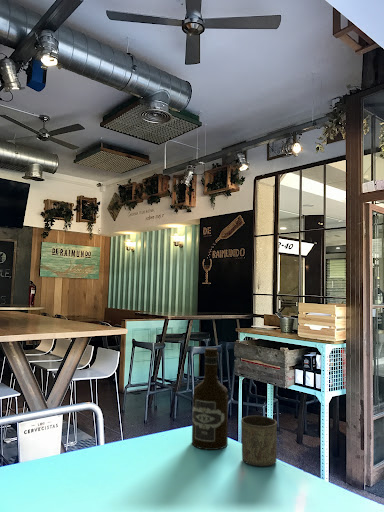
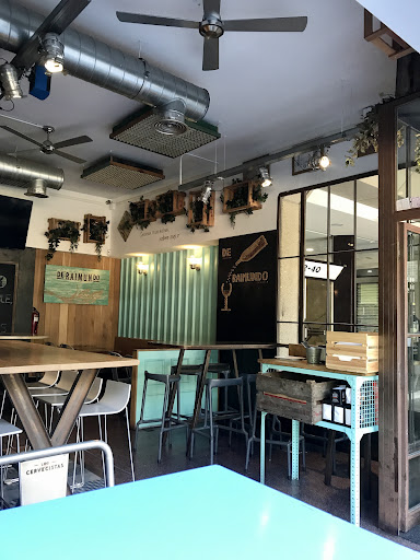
- alcohol [191,347,229,451]
- cup [240,415,278,467]
